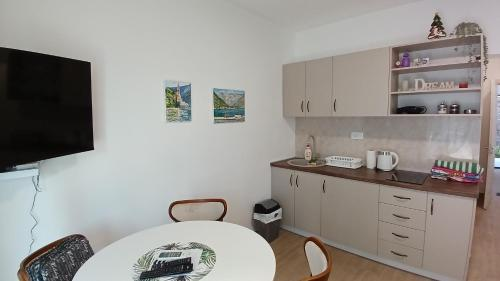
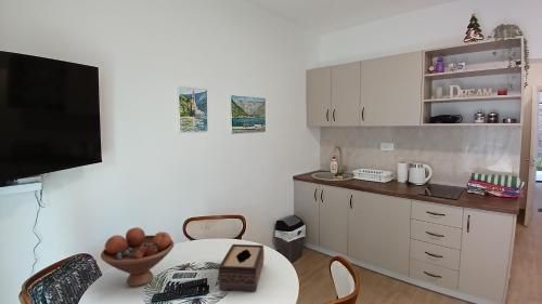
+ fruit bowl [100,226,175,288]
+ tissue box [217,243,266,292]
